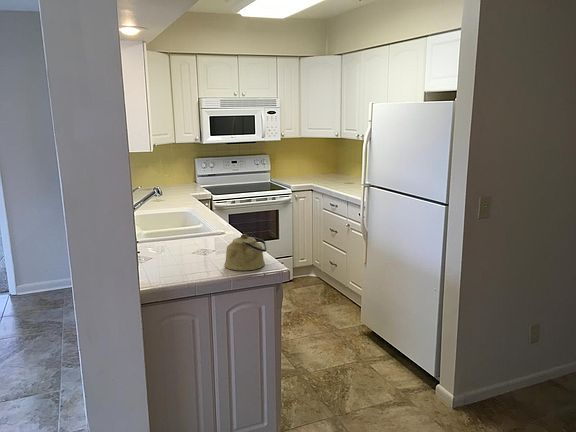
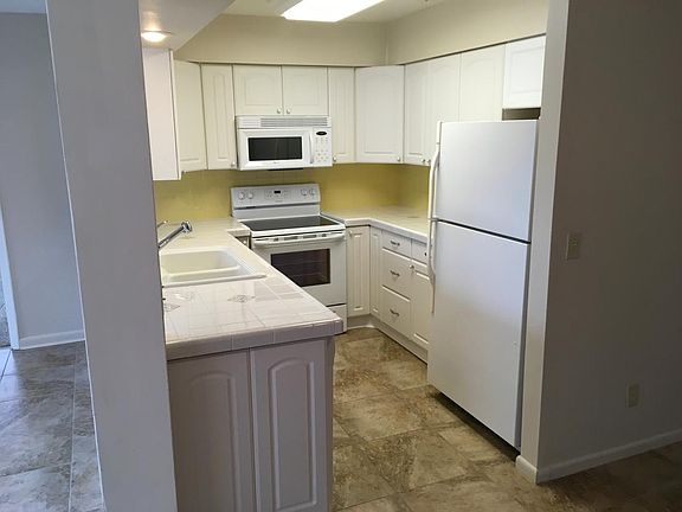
- kettle [224,233,268,272]
